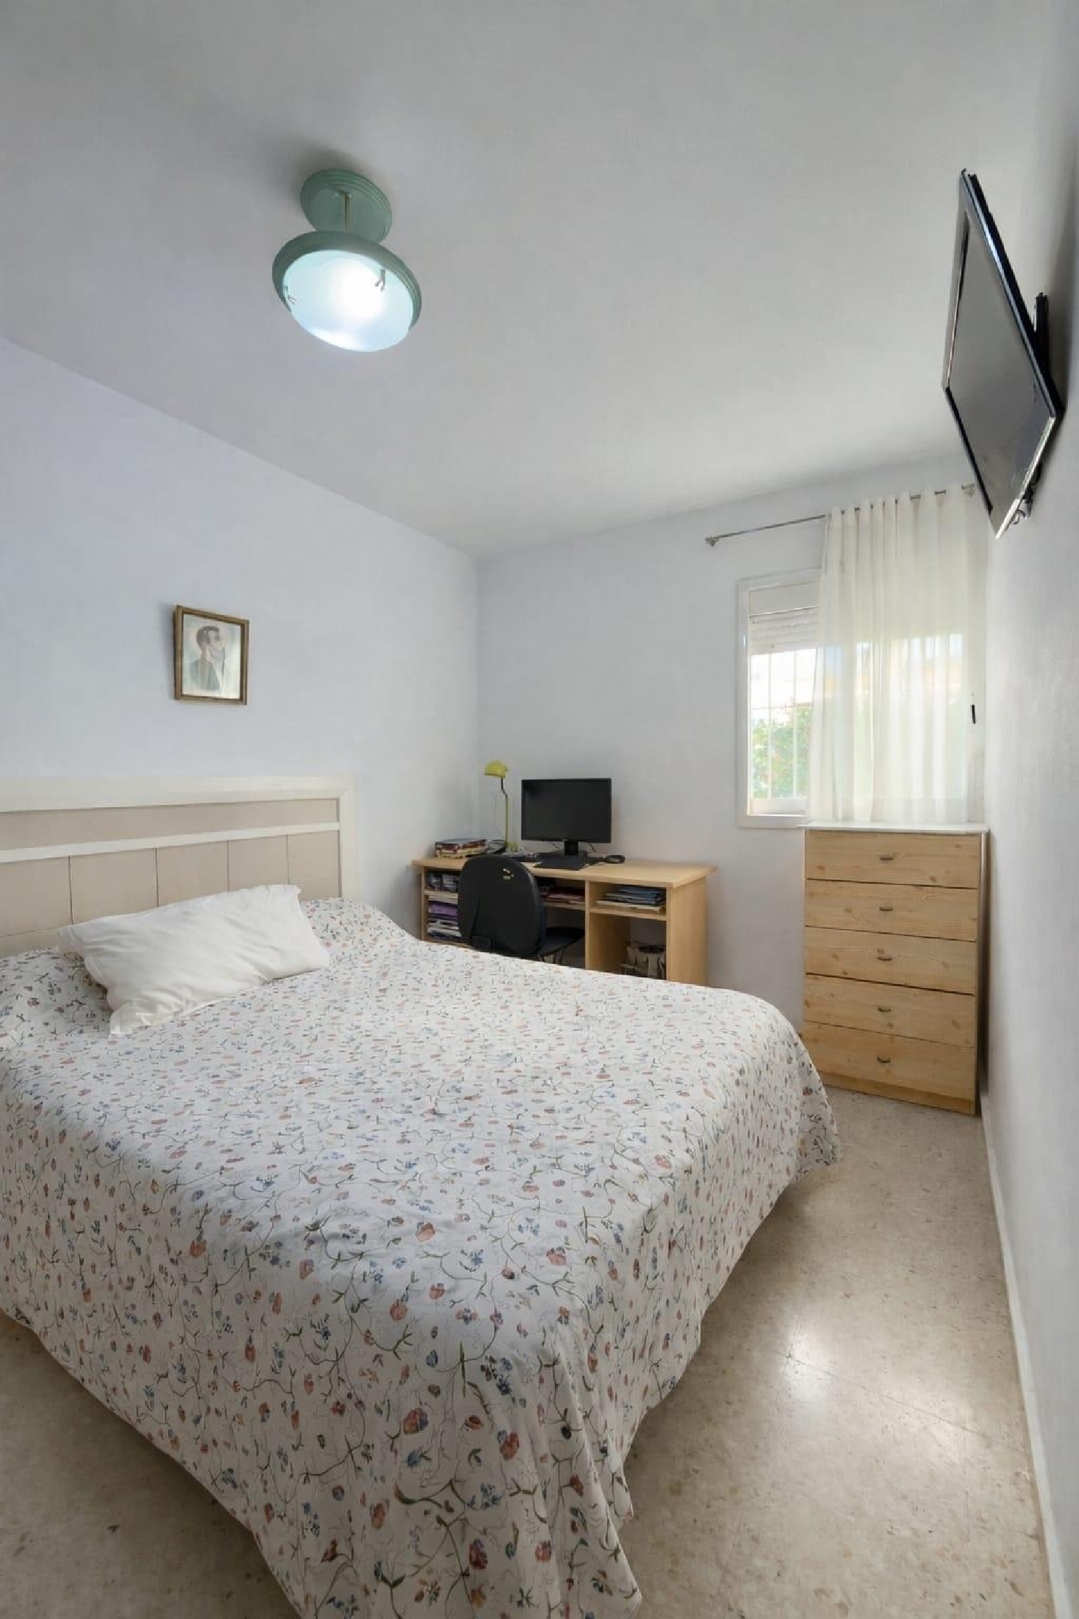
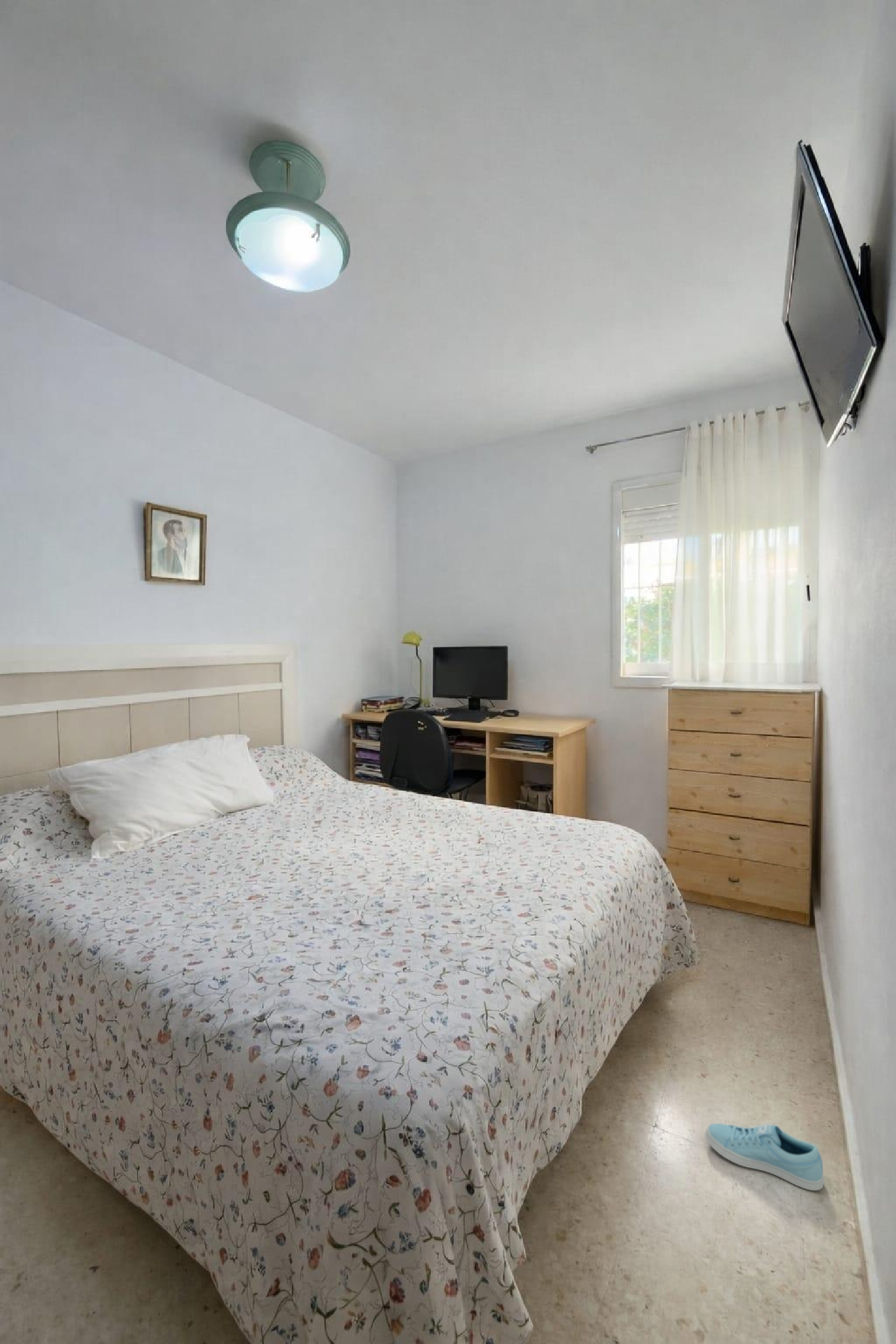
+ sneaker [705,1123,825,1191]
